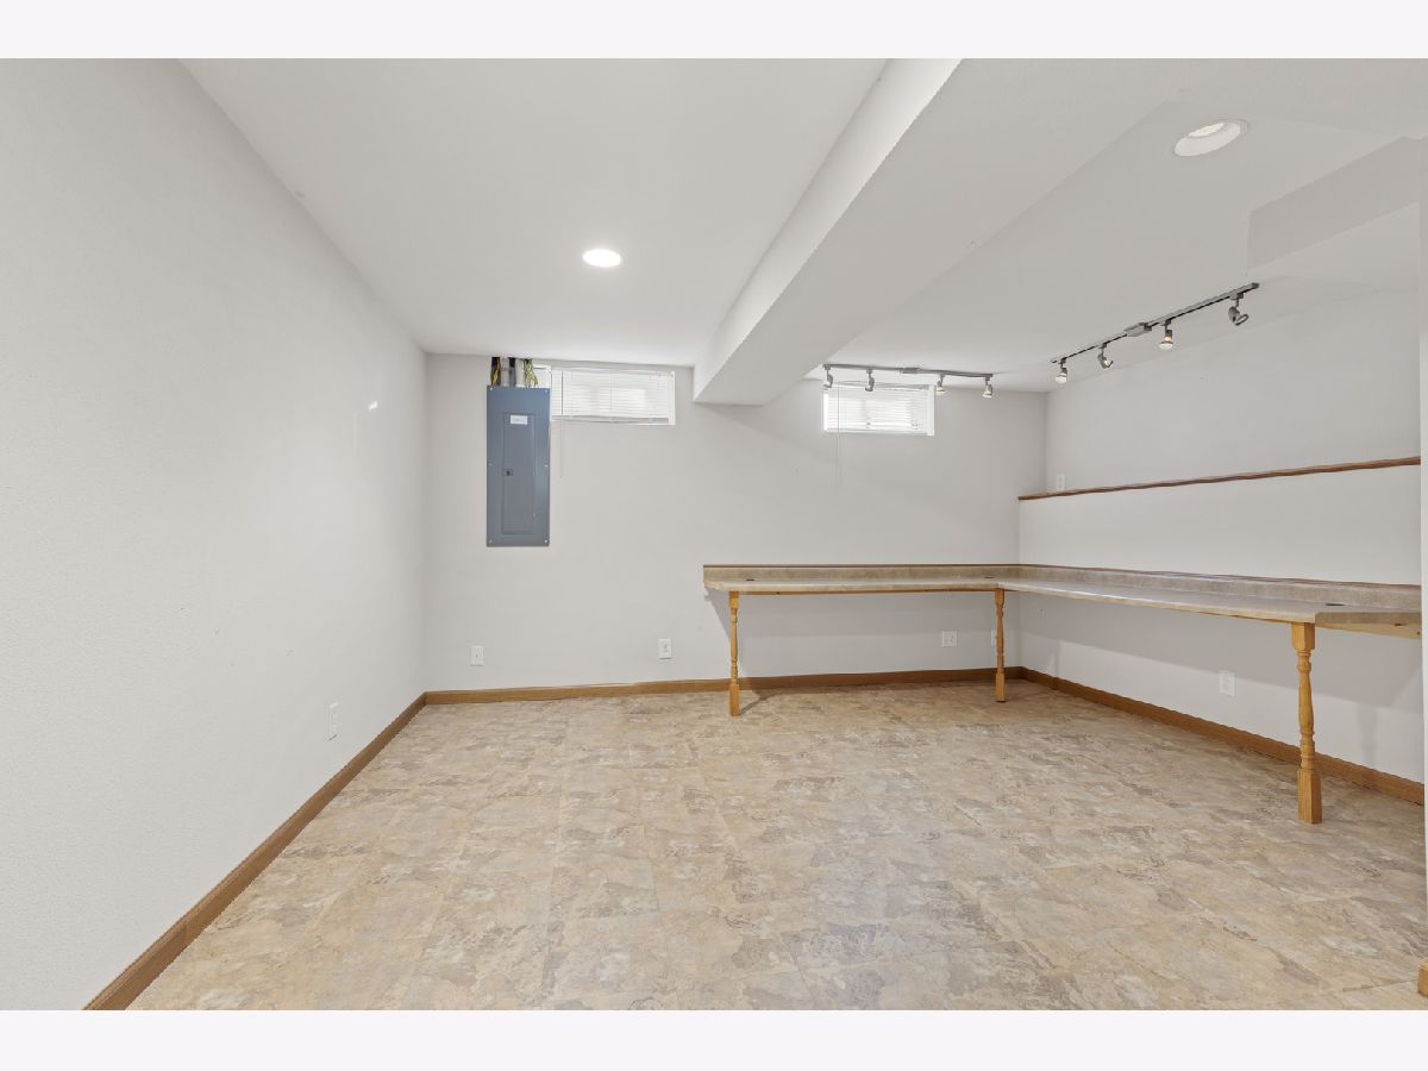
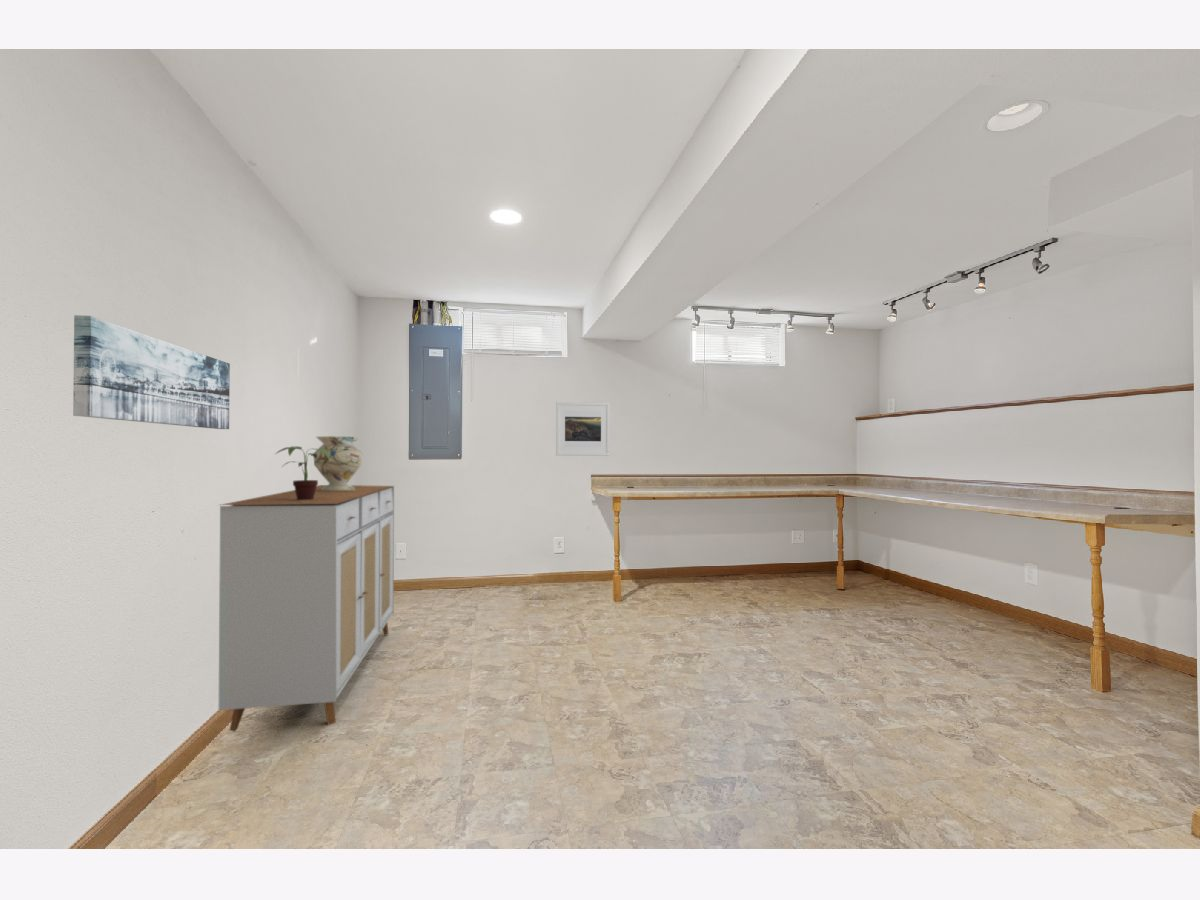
+ sideboard [218,484,395,733]
+ potted plant [275,445,331,500]
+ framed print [555,401,611,457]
+ decorative vase [313,435,363,491]
+ wall art [72,314,231,430]
